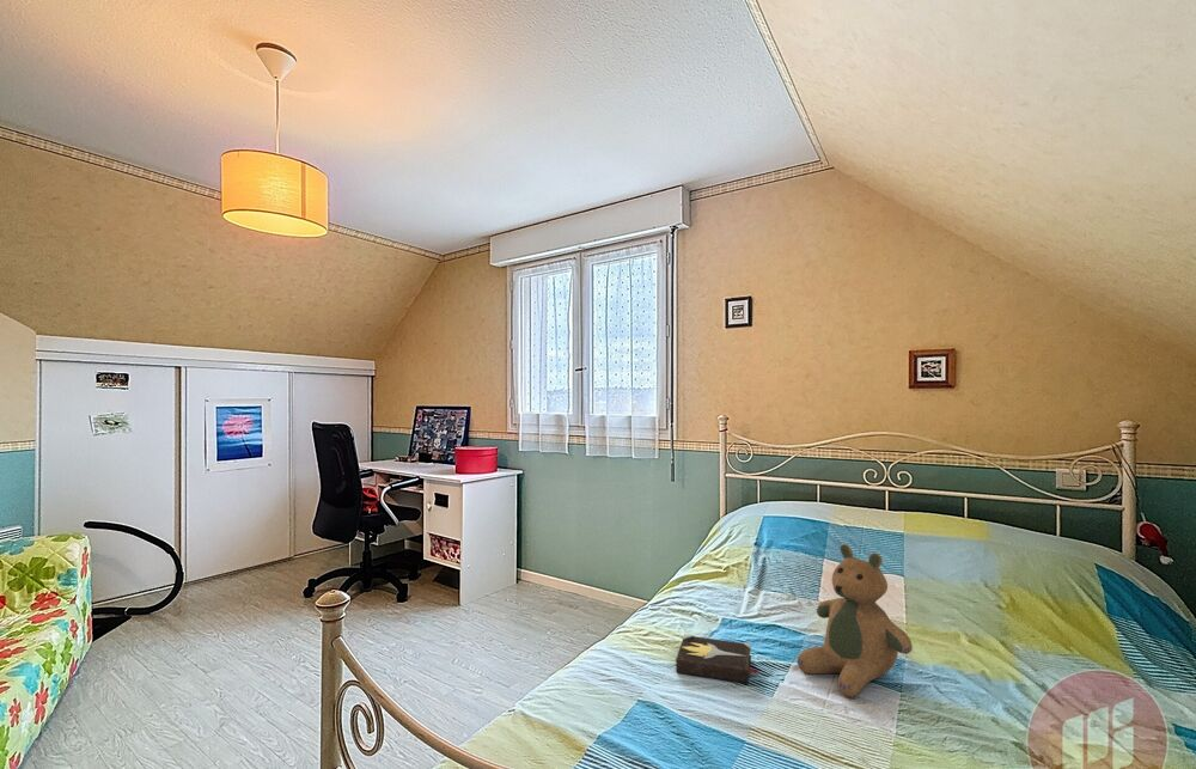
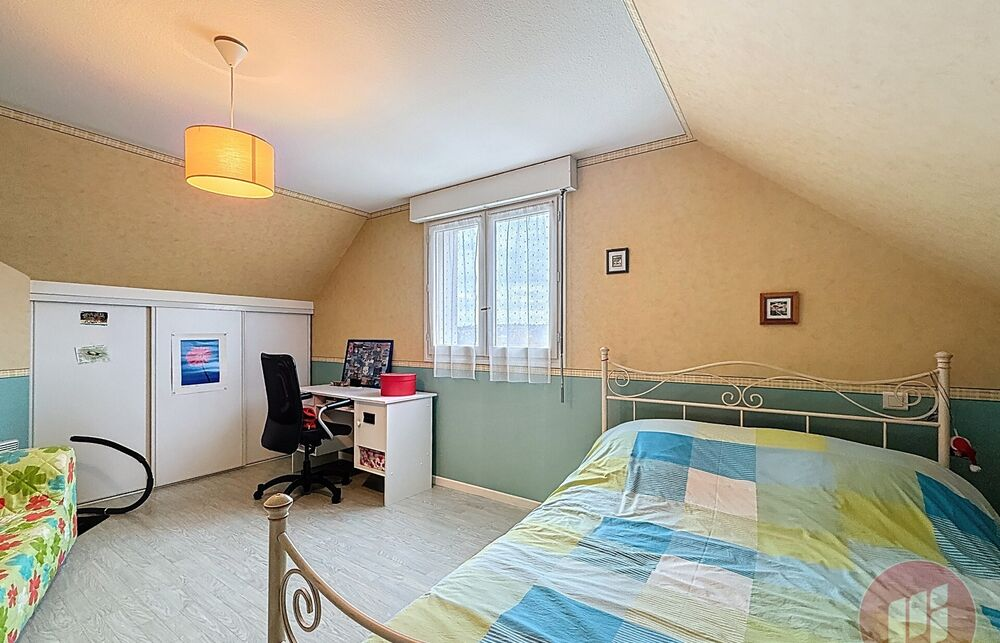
- teddy bear [797,543,914,698]
- hardback book [675,633,759,685]
